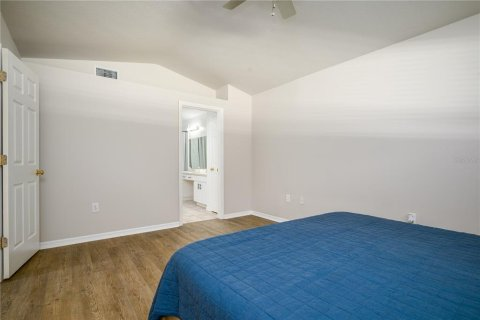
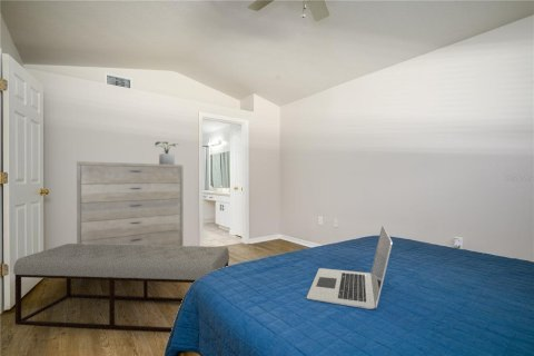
+ dresser [76,160,184,288]
+ bench [12,243,230,334]
+ laptop [306,224,394,310]
+ potted plant [155,140,178,165]
